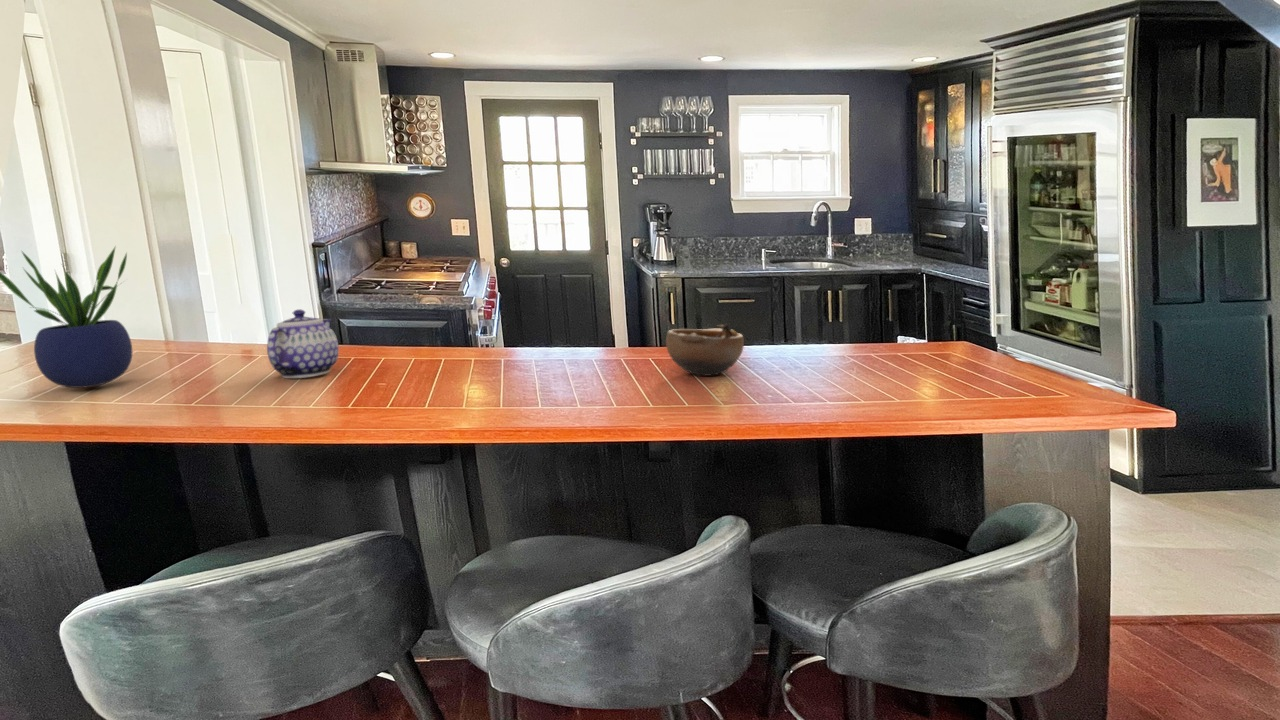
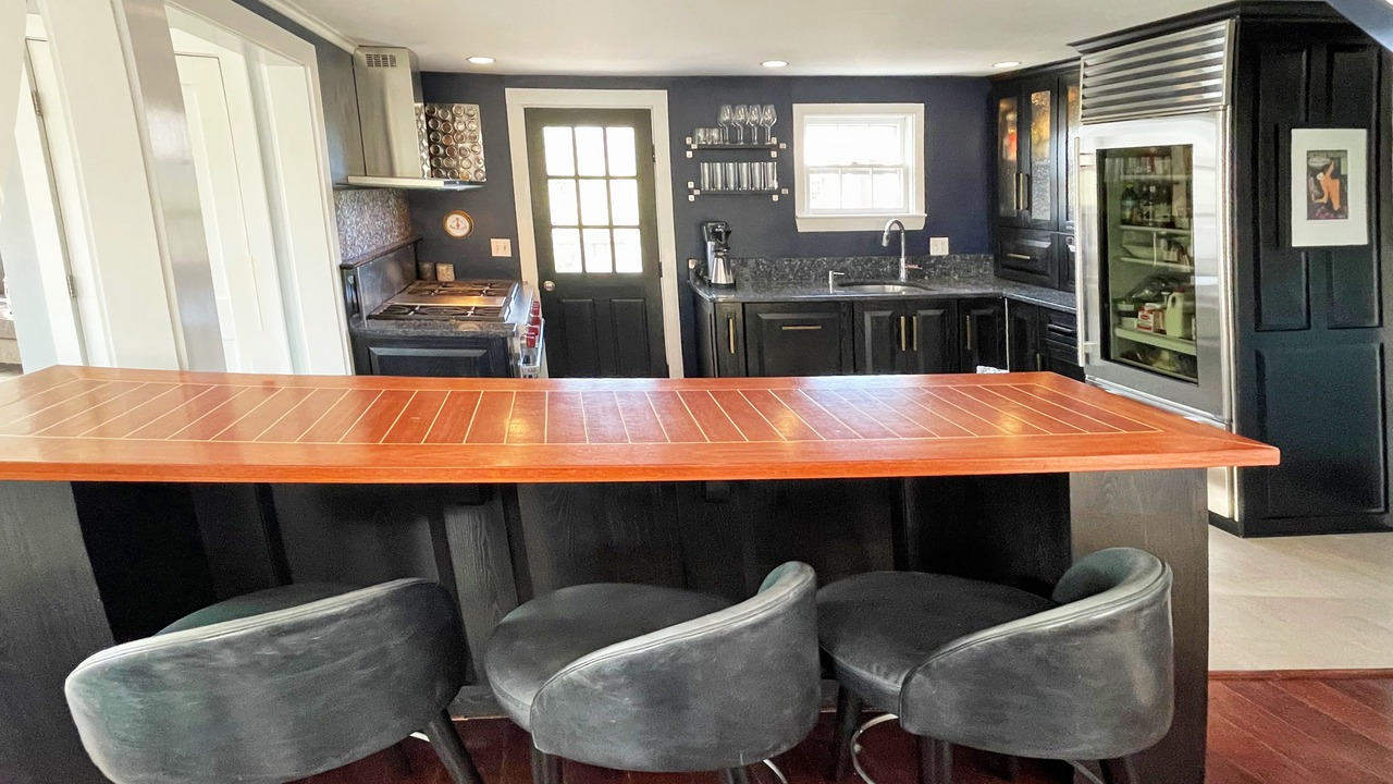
- potted plant [0,245,133,389]
- teapot [266,308,340,379]
- bowl [665,322,745,377]
